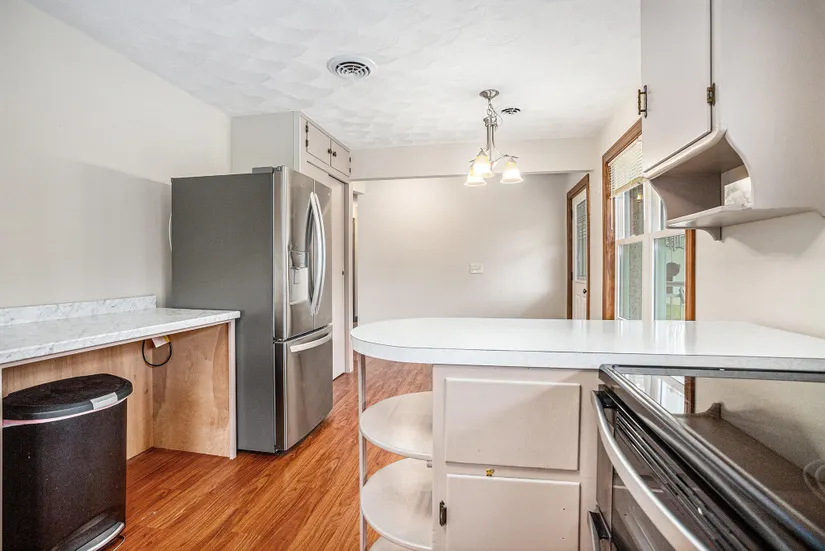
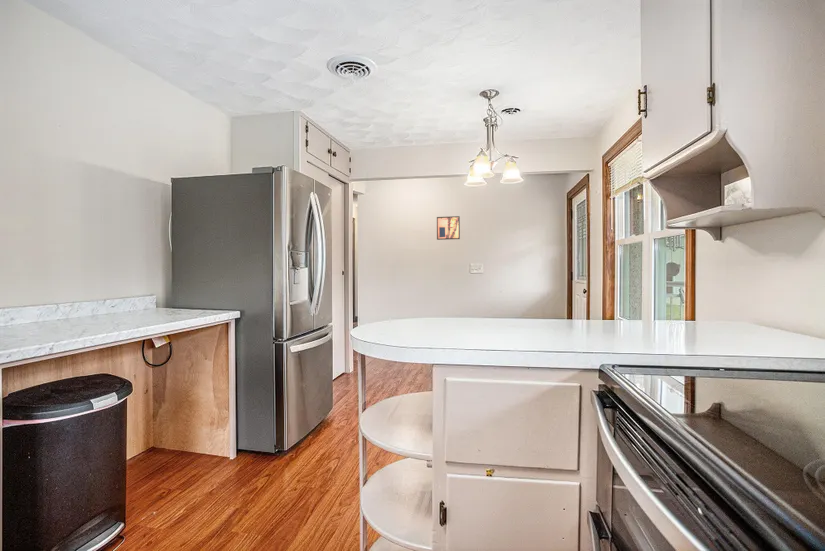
+ wall art [436,215,461,241]
